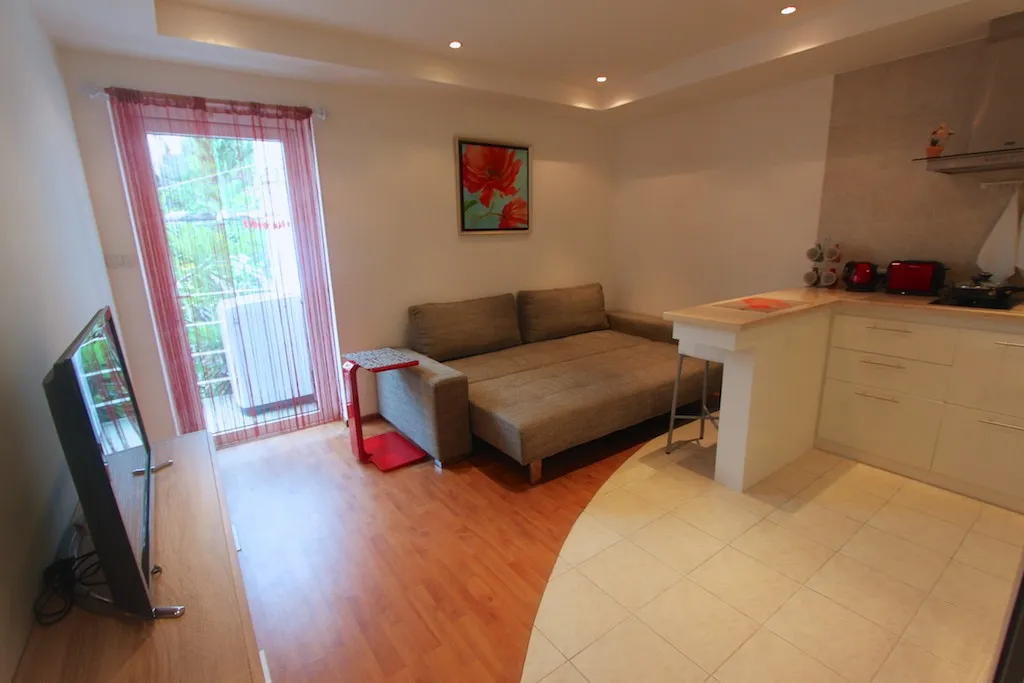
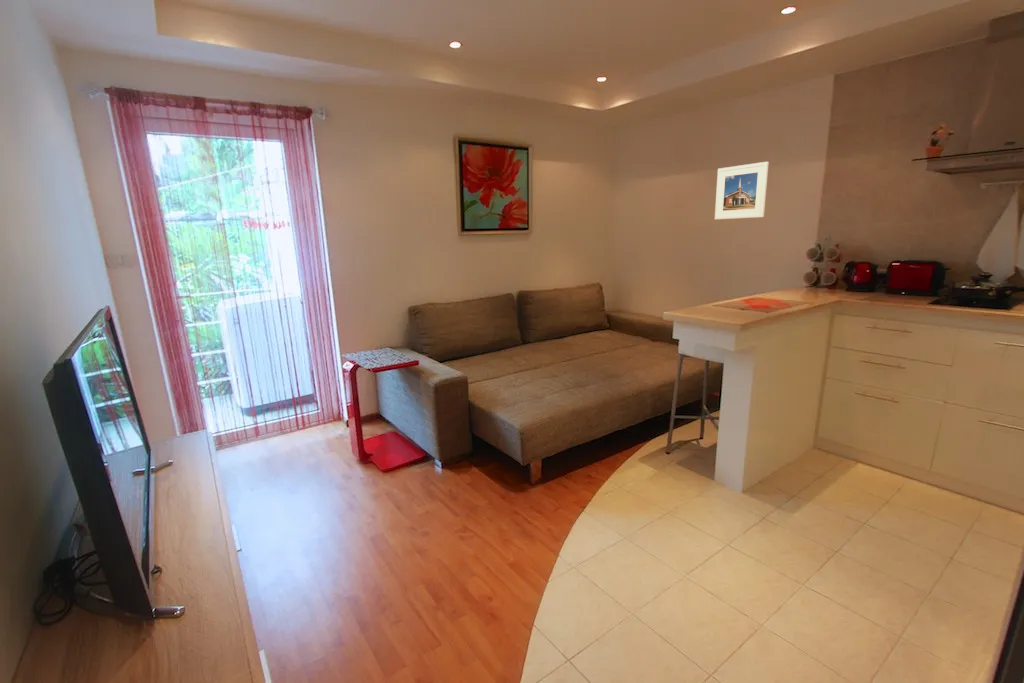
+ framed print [714,161,770,220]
